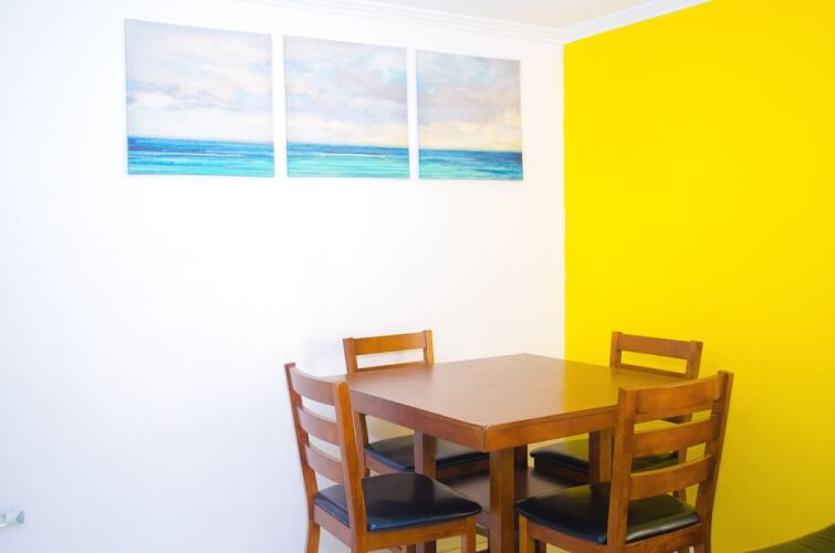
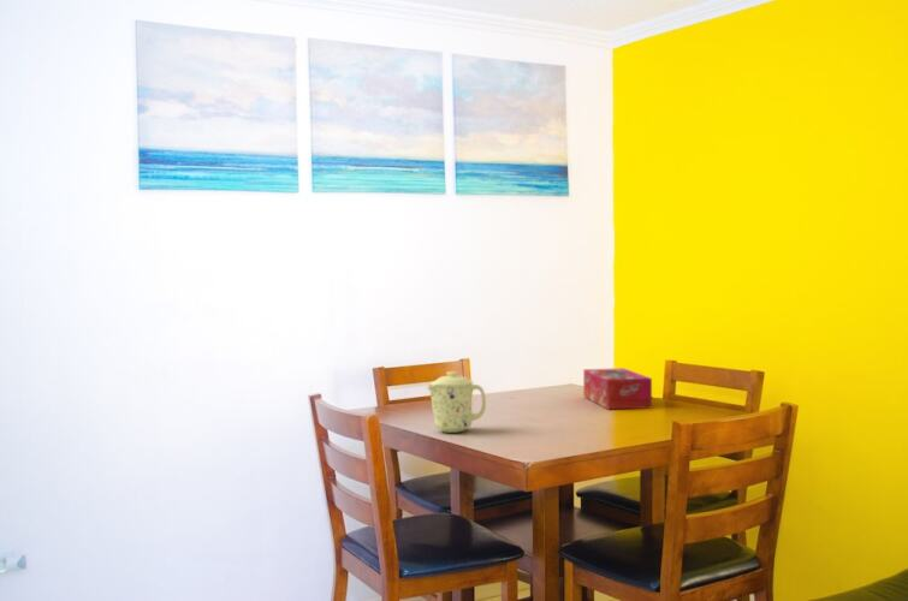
+ mug [425,370,487,434]
+ tissue box [582,367,653,411]
